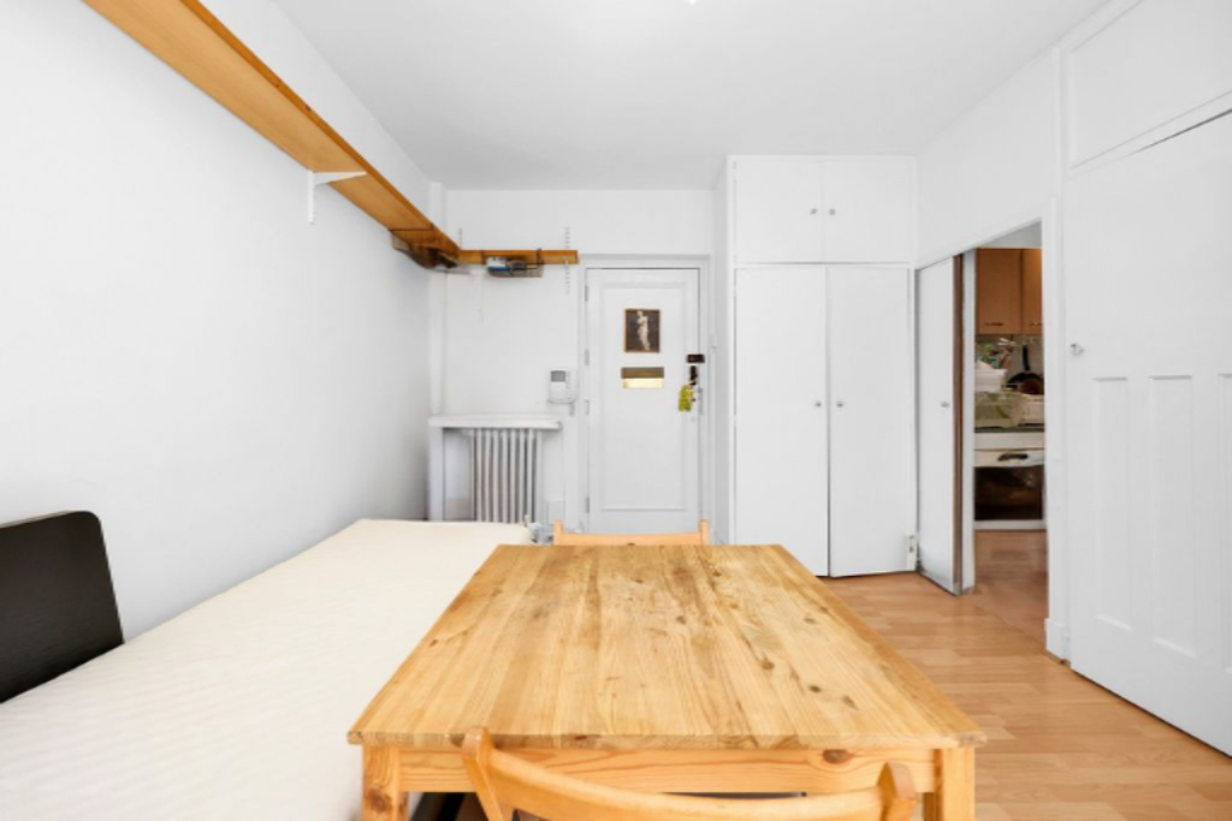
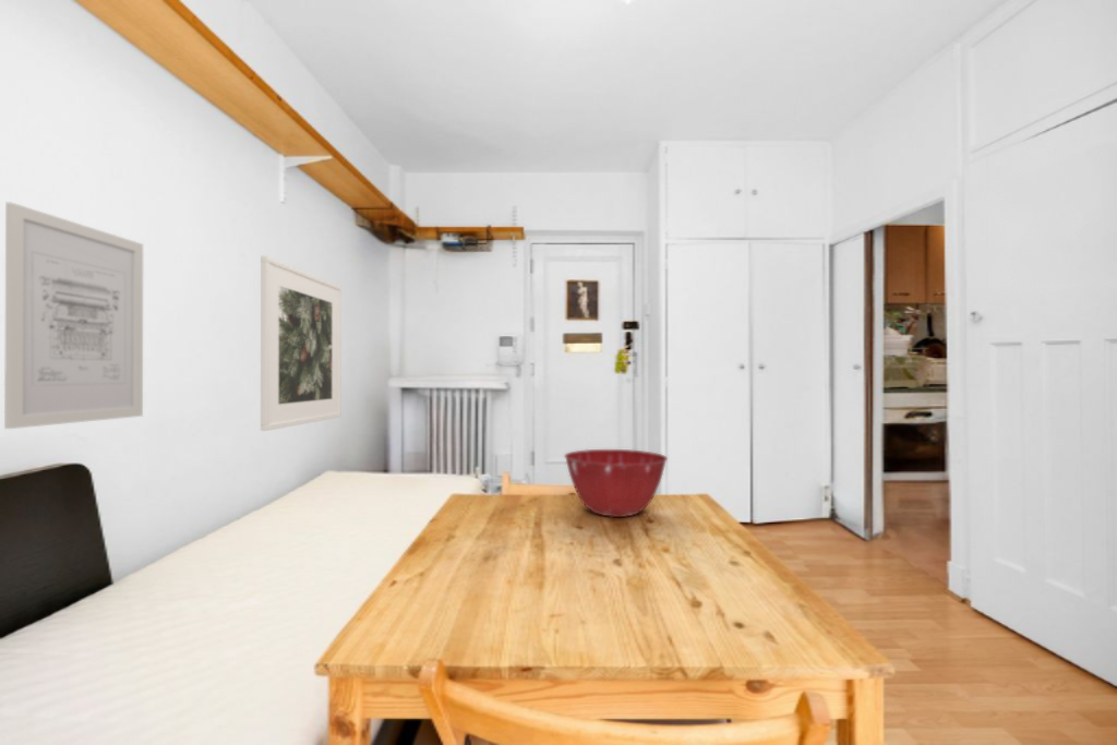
+ mixing bowl [563,448,669,518]
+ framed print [260,255,343,432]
+ wall art [3,202,144,430]
